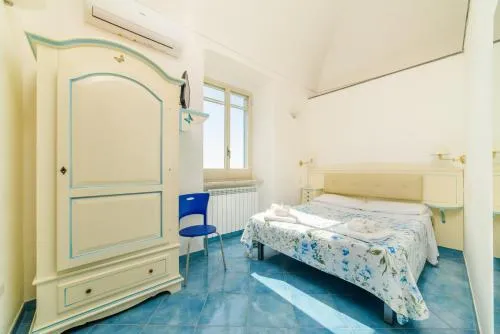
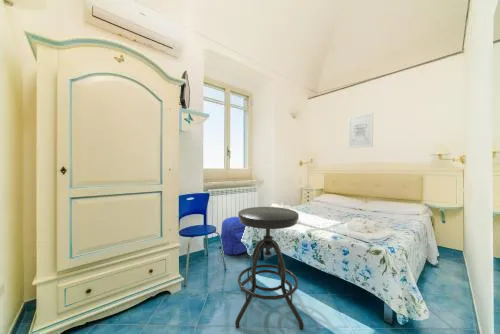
+ wall art [347,112,374,149]
+ stool [234,206,305,331]
+ backpack [218,216,248,256]
